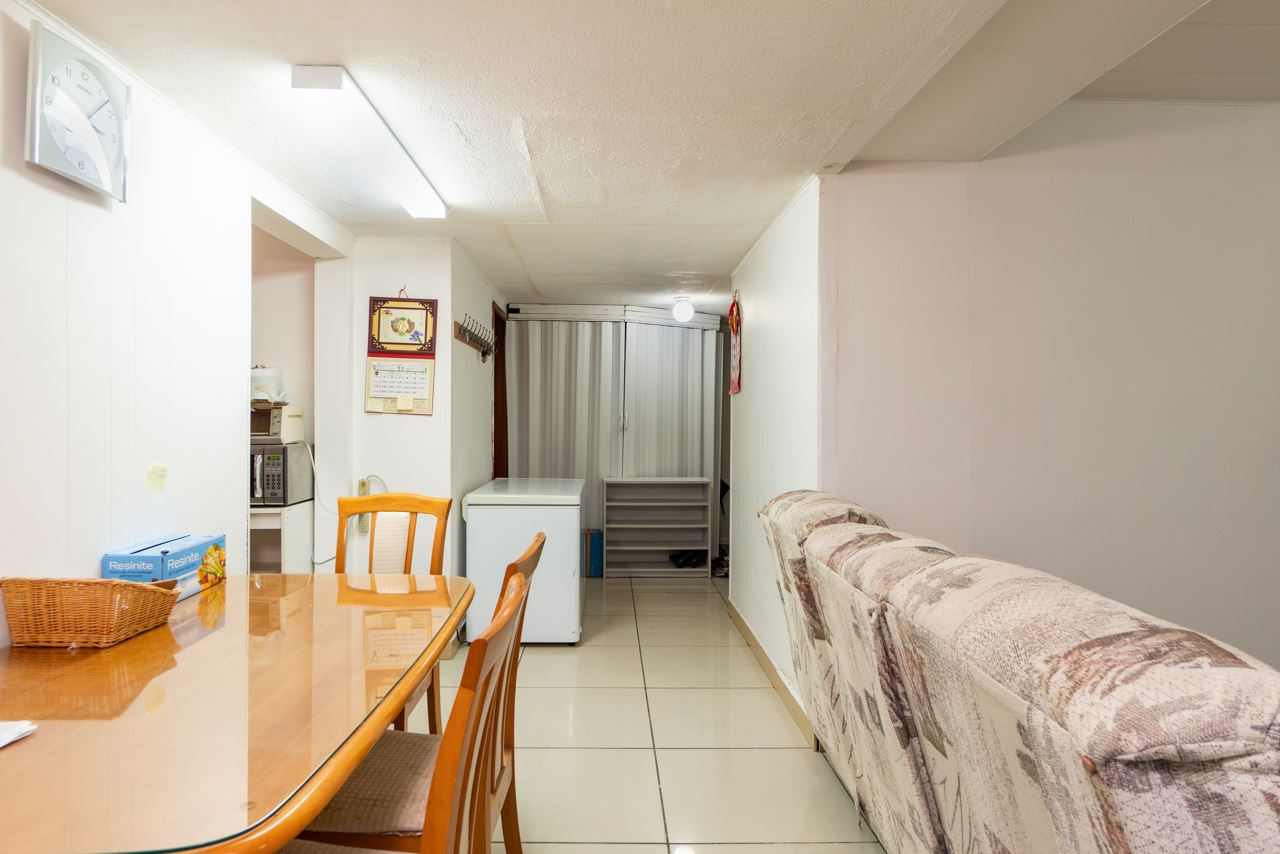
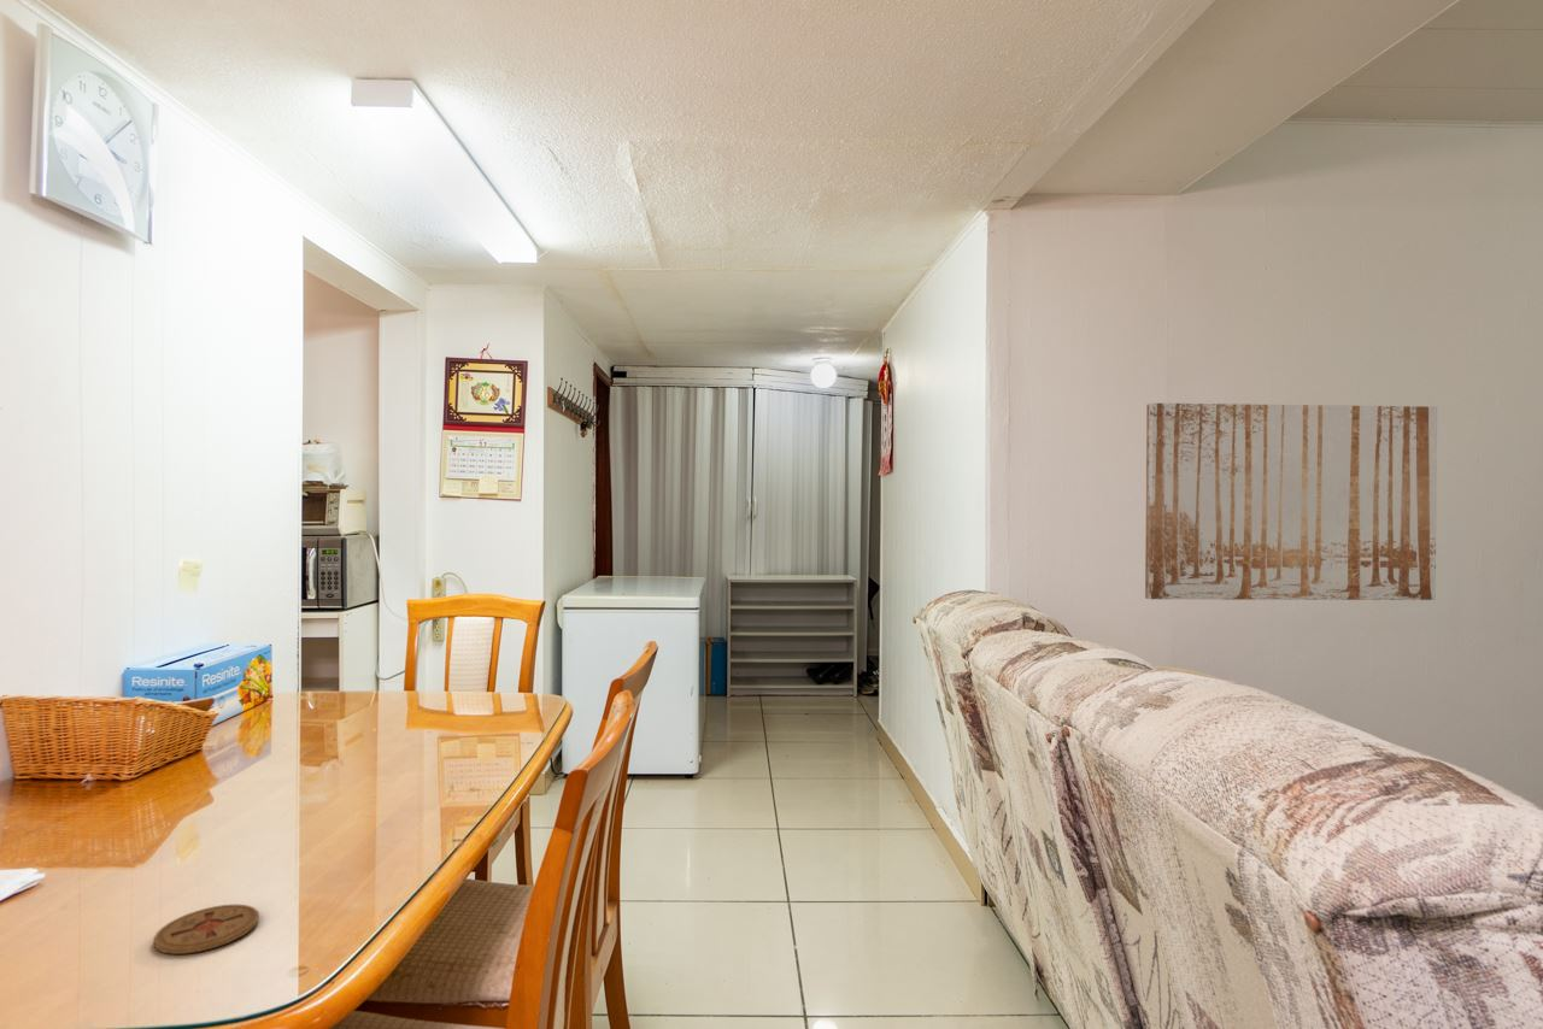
+ wall art [1144,402,1438,601]
+ coaster [153,904,260,955]
